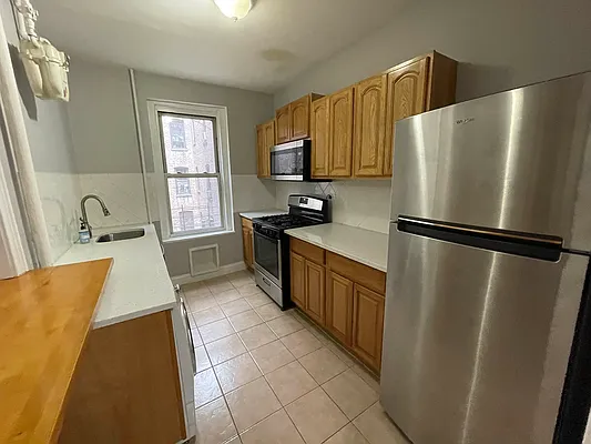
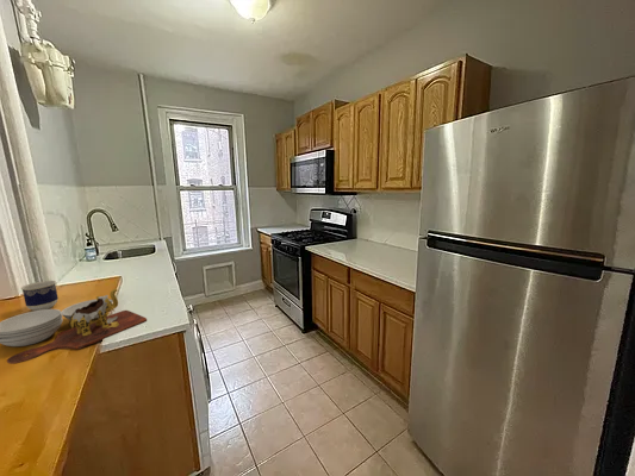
+ cup [20,280,60,312]
+ cutting board [0,288,148,365]
